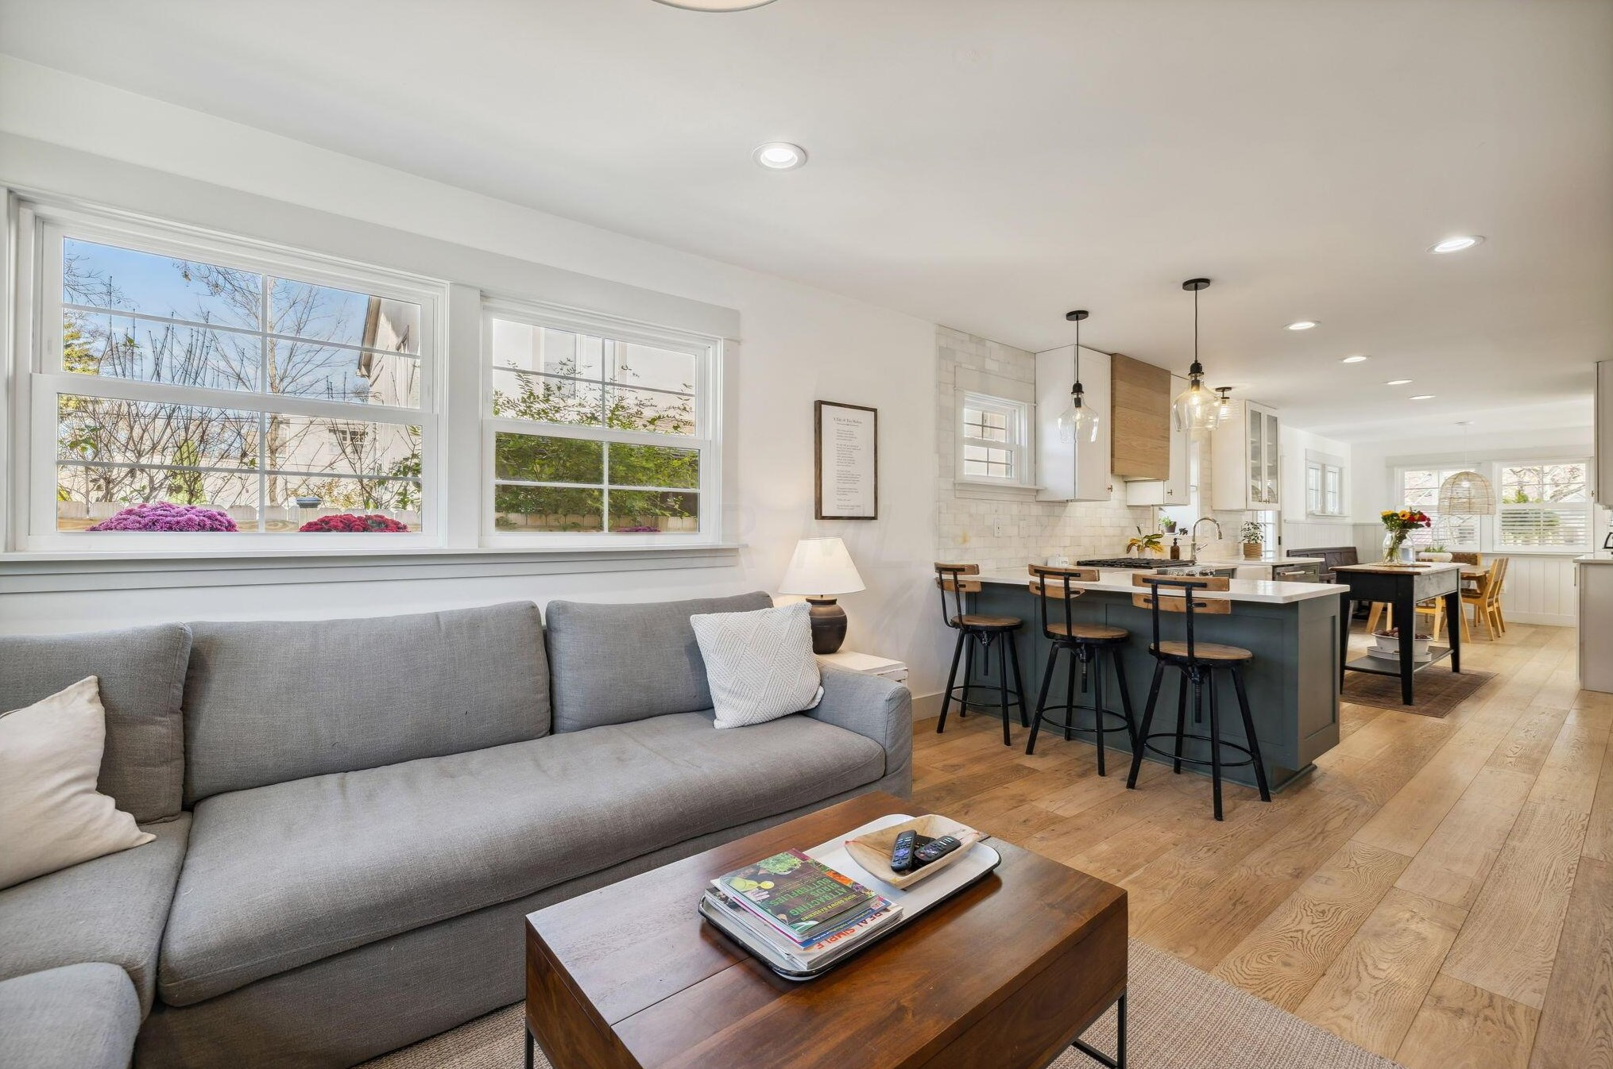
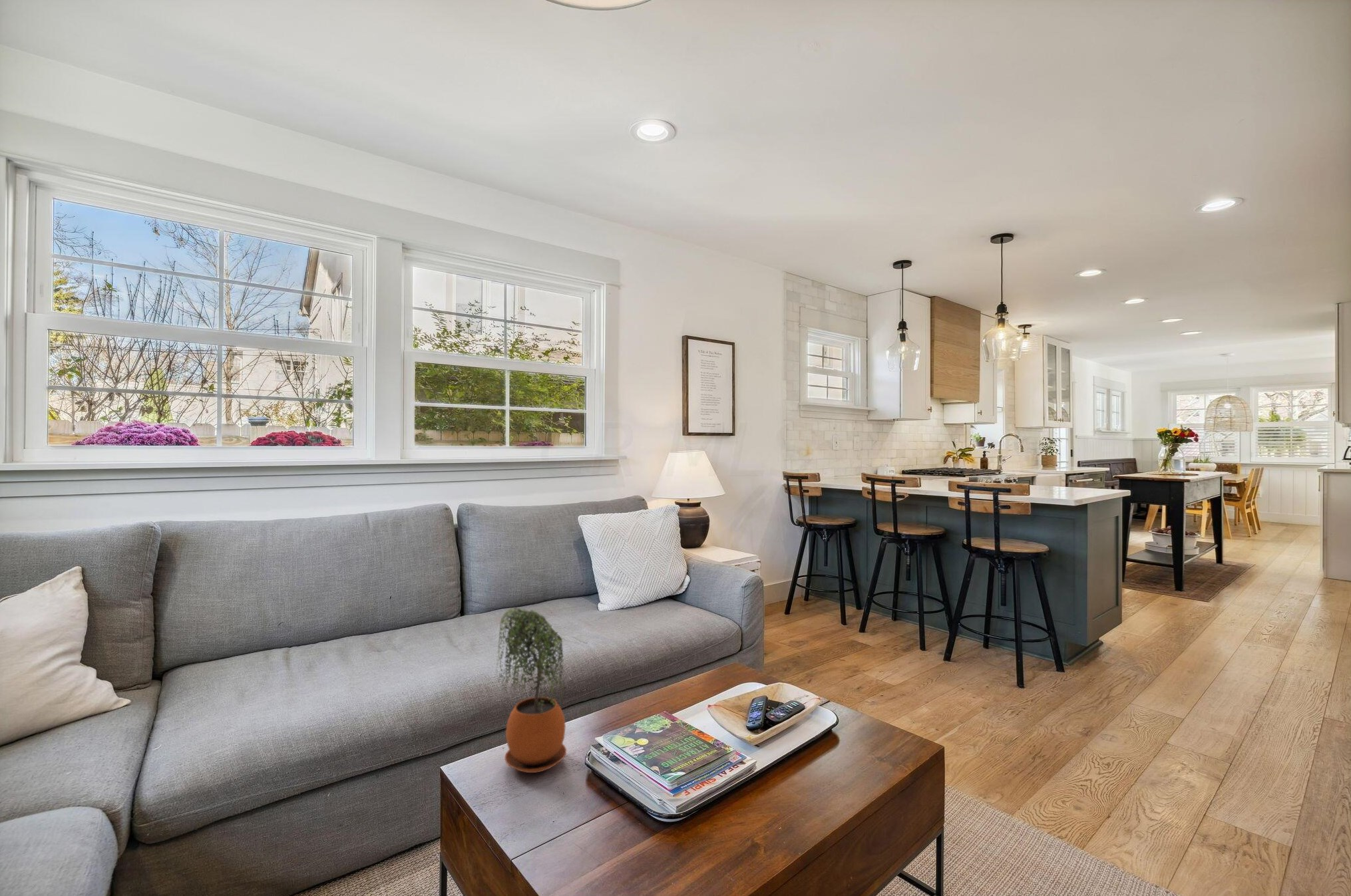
+ potted plant [494,606,567,774]
